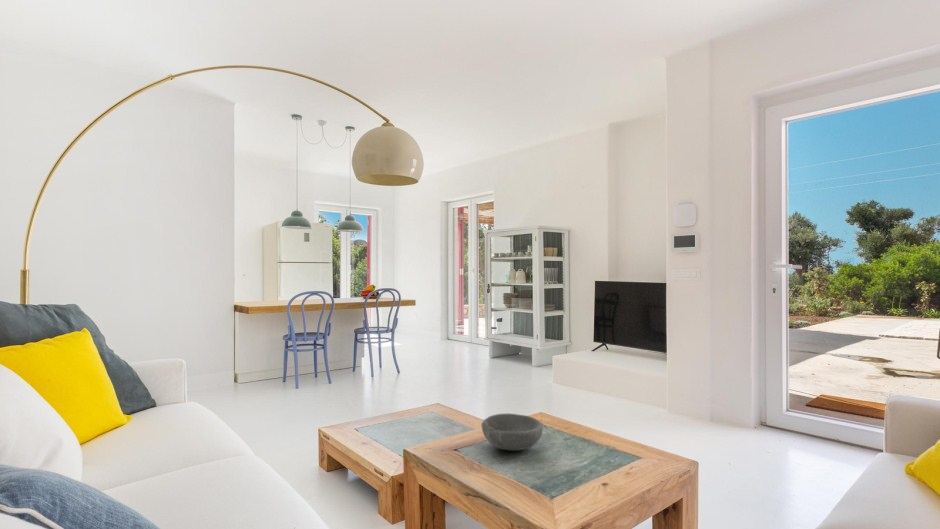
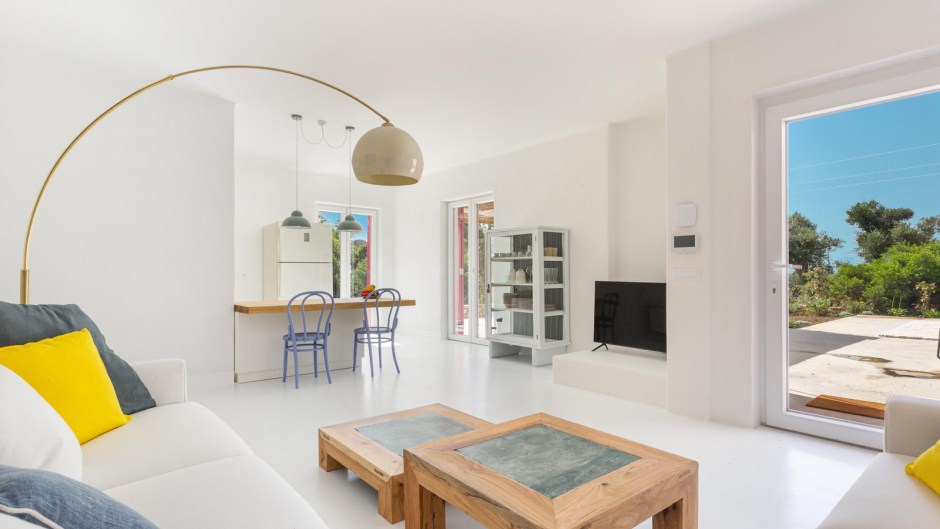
- bowl [480,412,544,451]
